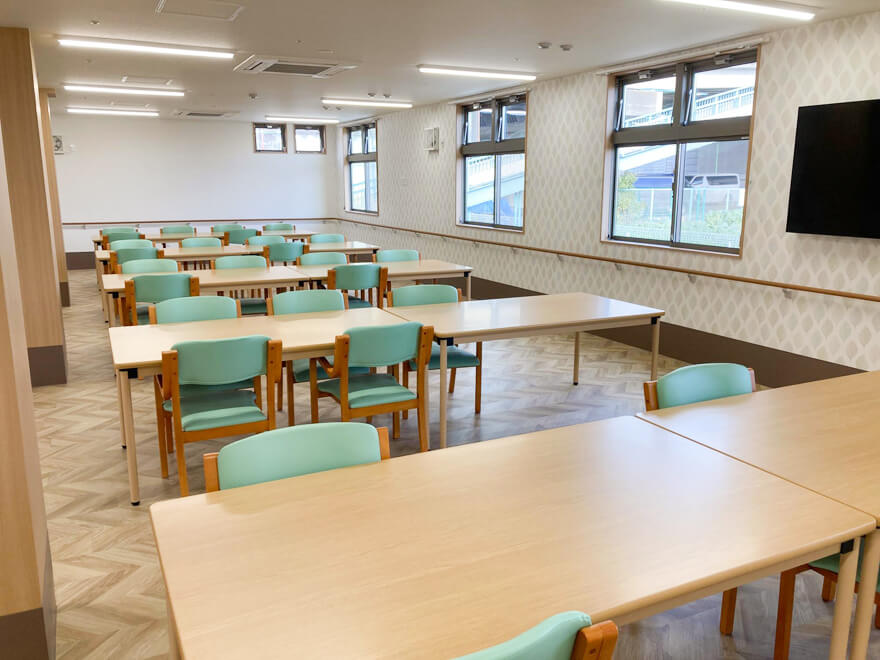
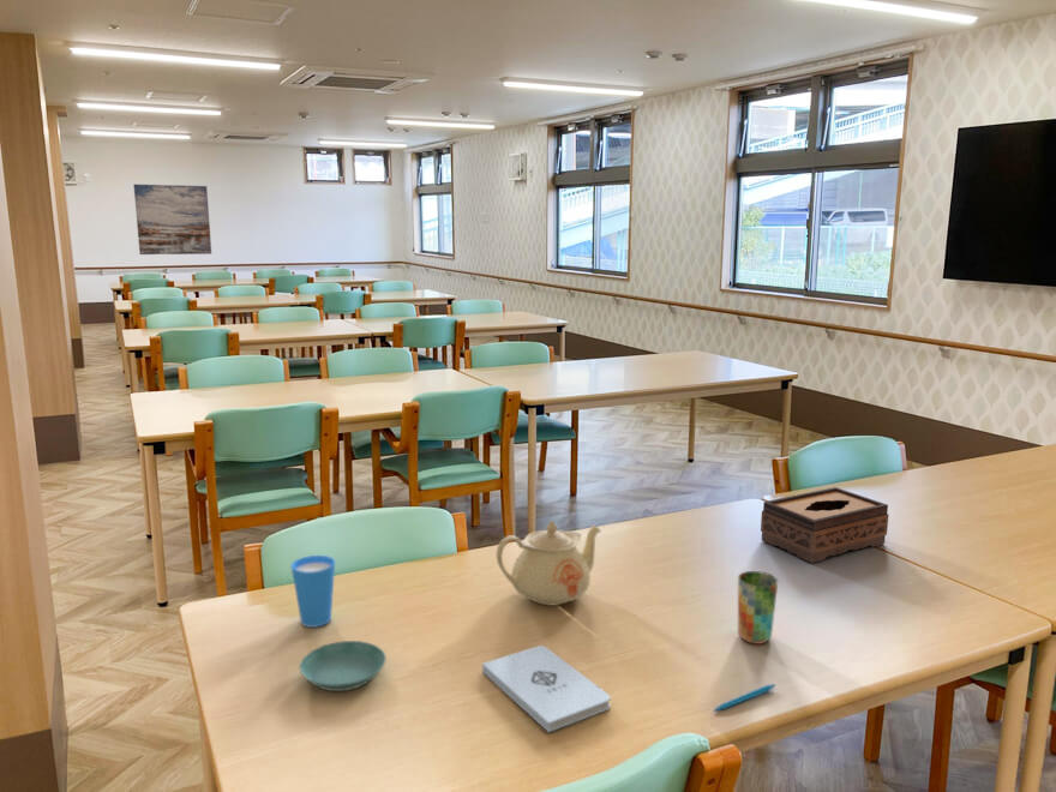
+ cup [737,570,779,646]
+ teapot [496,520,602,606]
+ wall art [133,184,212,256]
+ pen [713,683,776,712]
+ cup [289,554,336,629]
+ tissue box [760,486,889,564]
+ saucer [299,640,388,692]
+ notepad [481,644,612,733]
